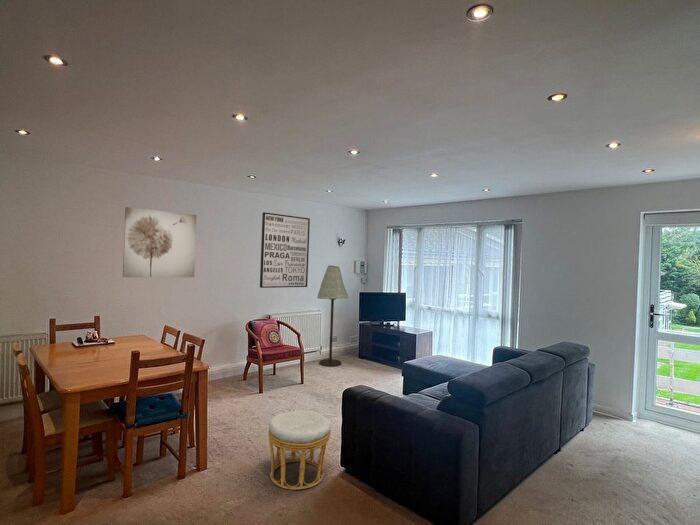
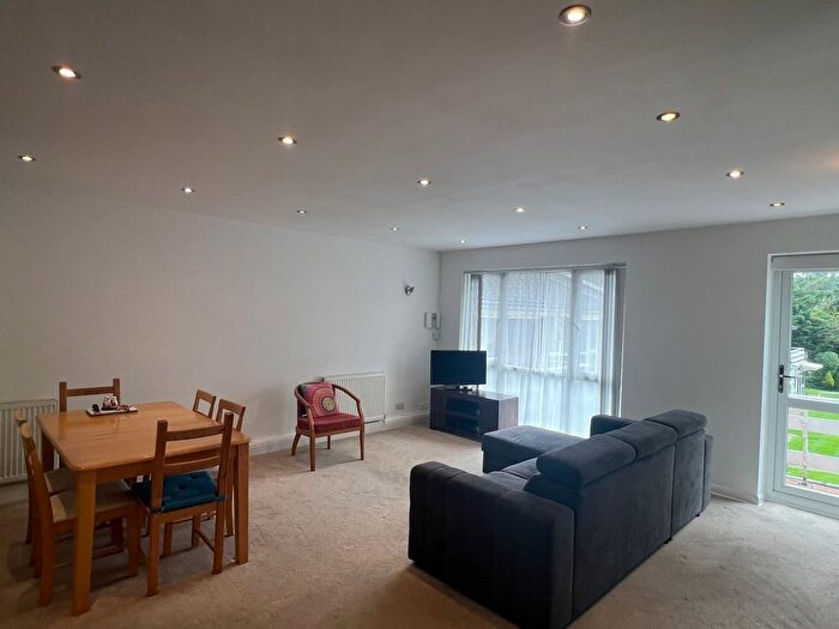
- wall art [122,206,197,278]
- wall art [259,211,311,289]
- floor lamp [316,264,349,367]
- ottoman [268,409,332,491]
